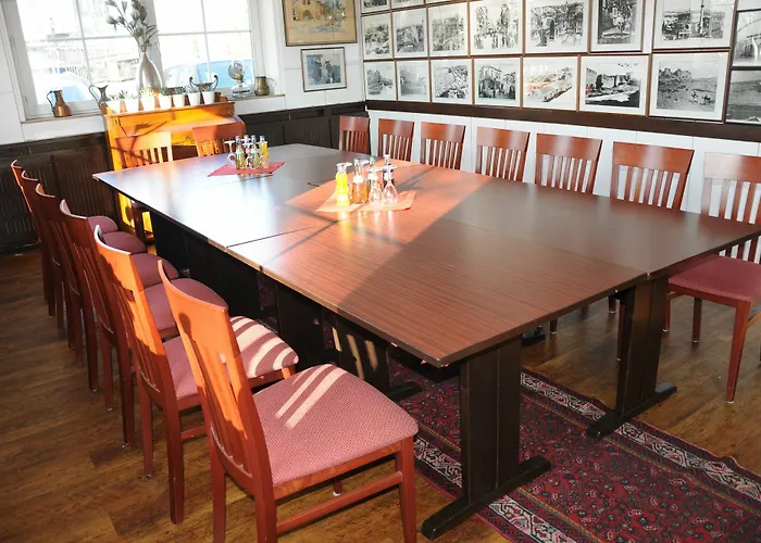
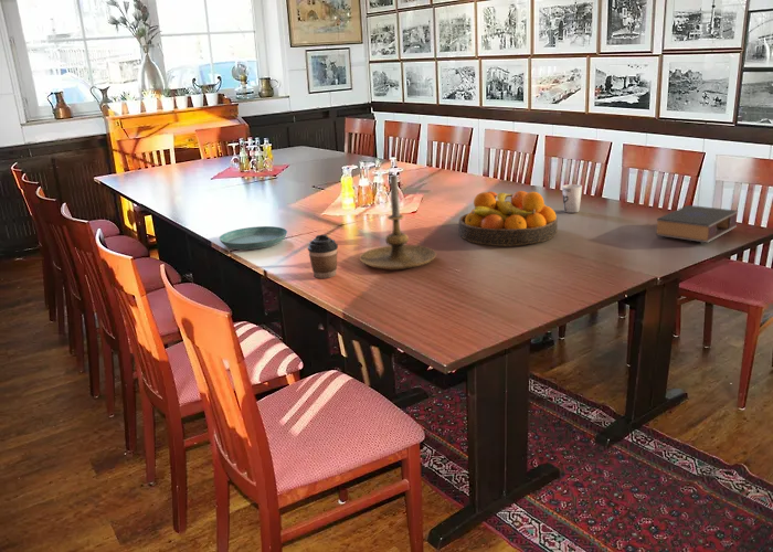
+ coffee cup [307,234,339,279]
+ fruit bowl [457,190,559,247]
+ book [655,204,739,244]
+ saucer [219,225,288,251]
+ cup [561,183,583,214]
+ candle holder [359,173,437,270]
